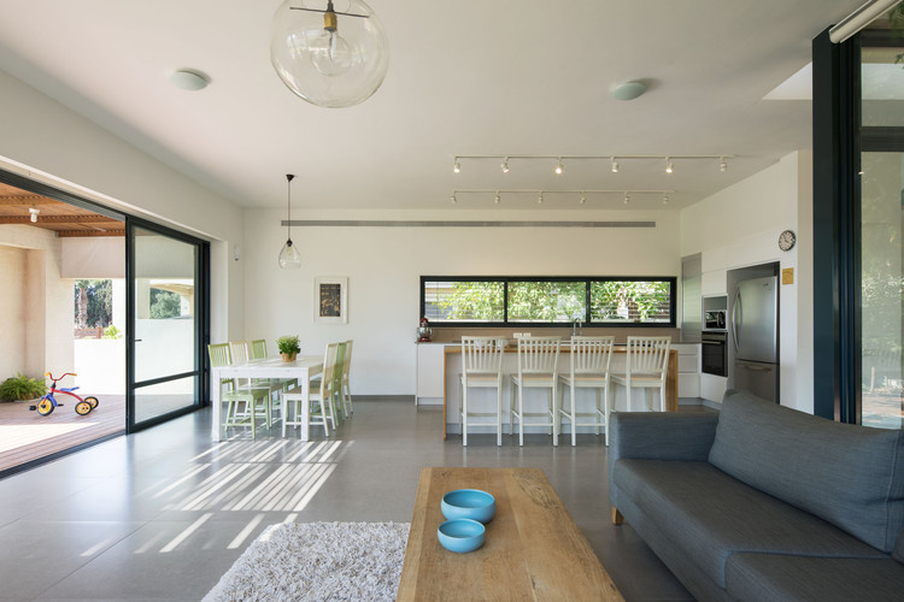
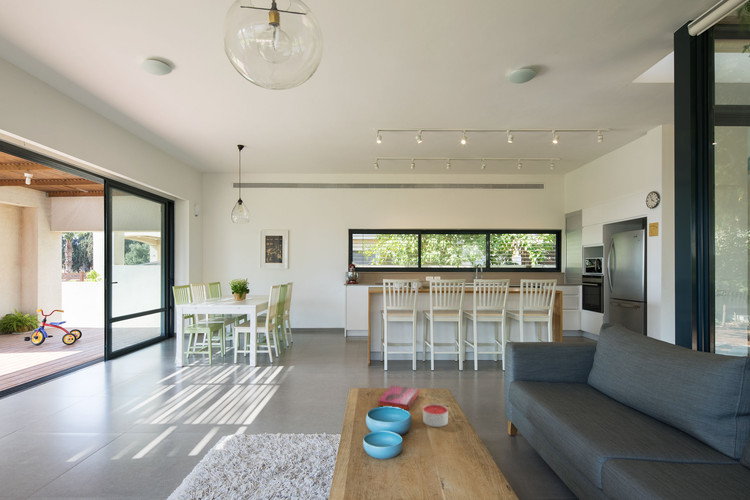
+ hardback book [377,385,420,411]
+ candle [422,403,449,428]
